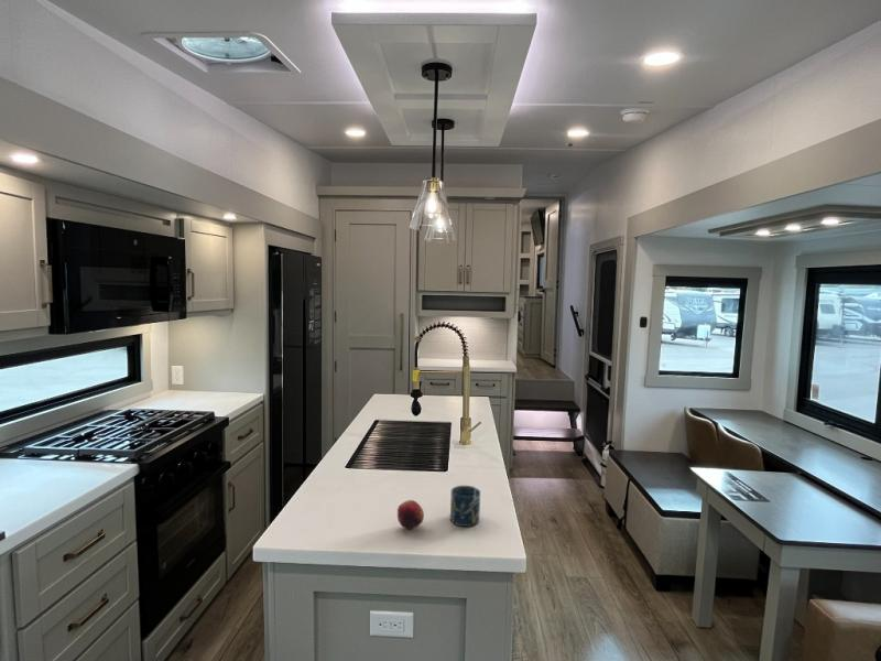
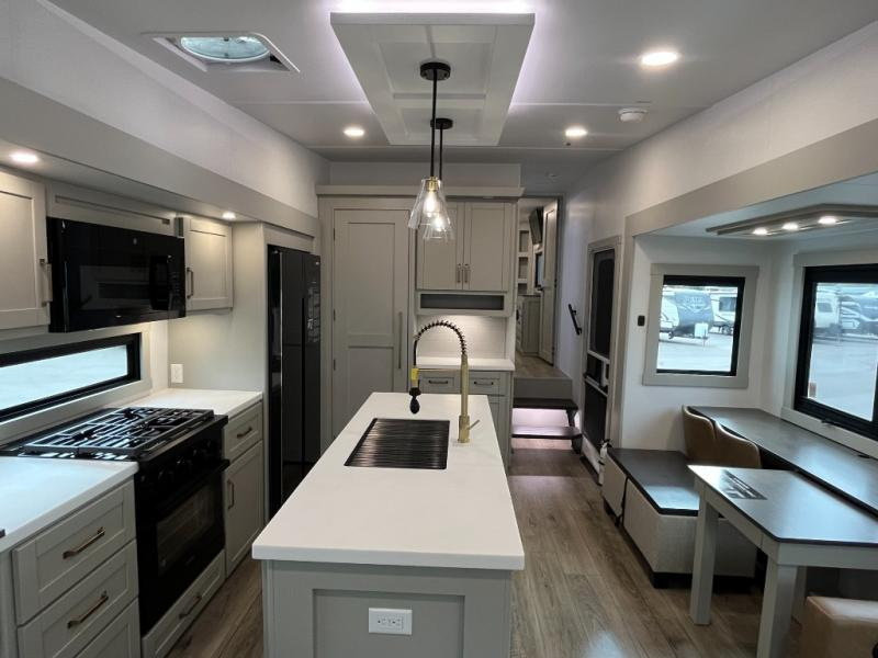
- cup [449,485,481,528]
- fruit [396,499,425,531]
